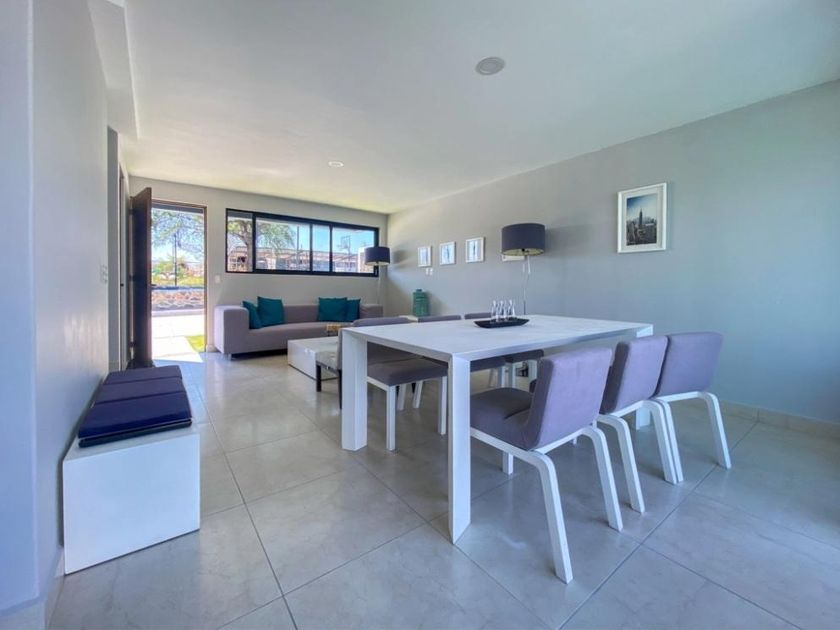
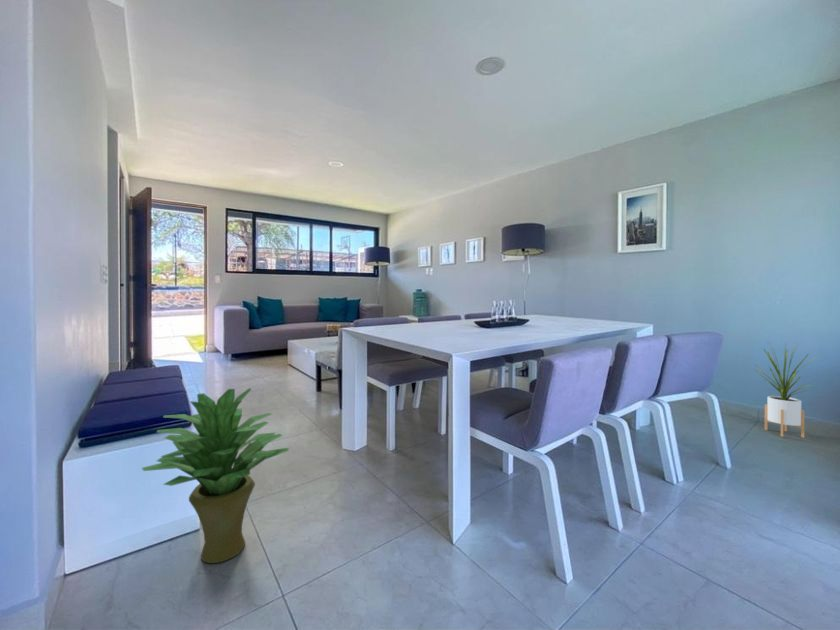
+ potted plant [141,387,290,564]
+ house plant [752,341,820,439]
